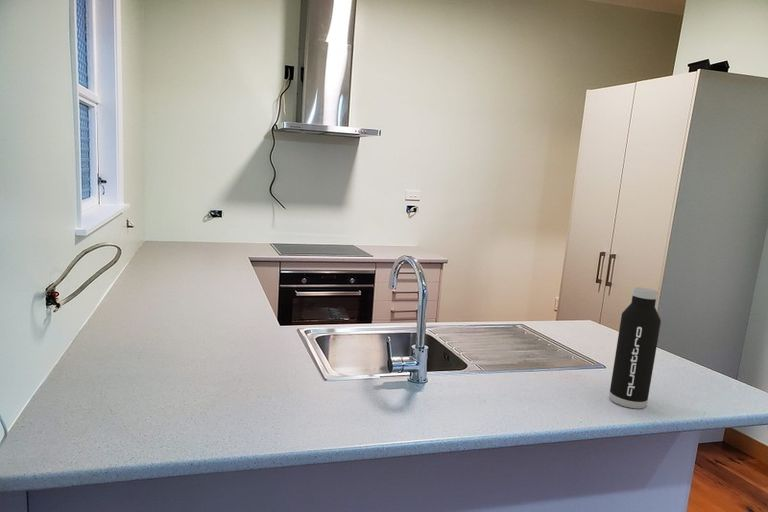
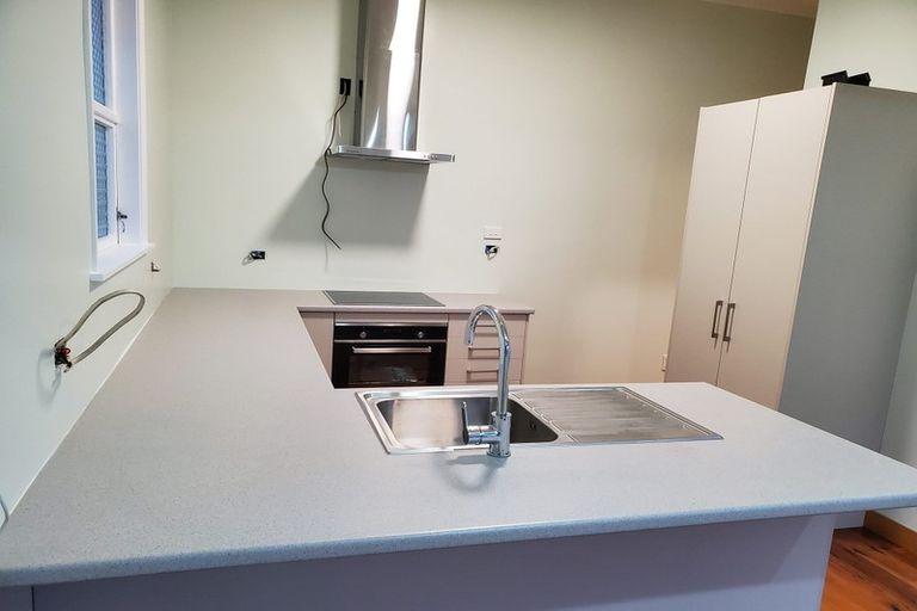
- water bottle [608,286,662,410]
